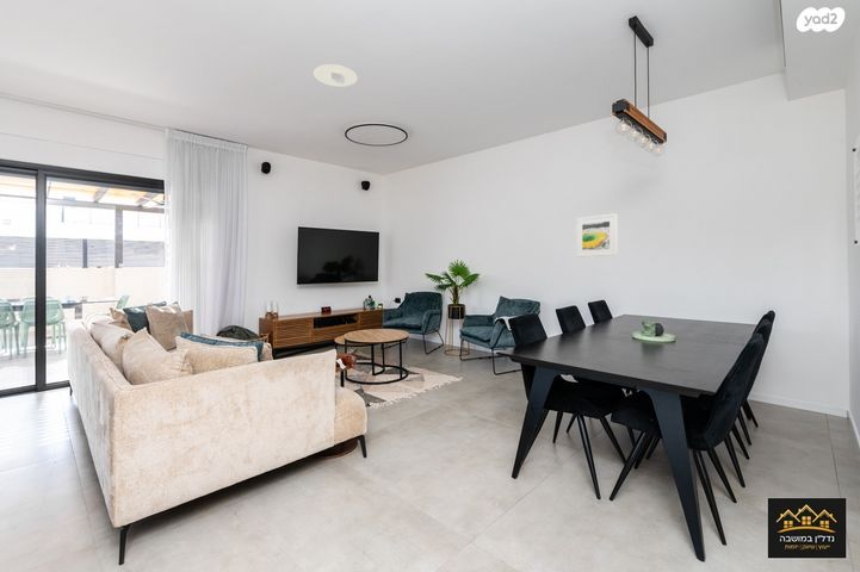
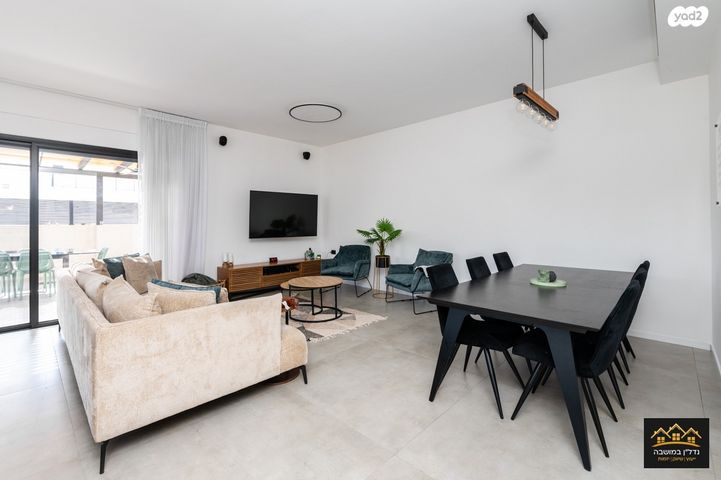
- recessed light [313,63,359,88]
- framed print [575,212,618,259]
